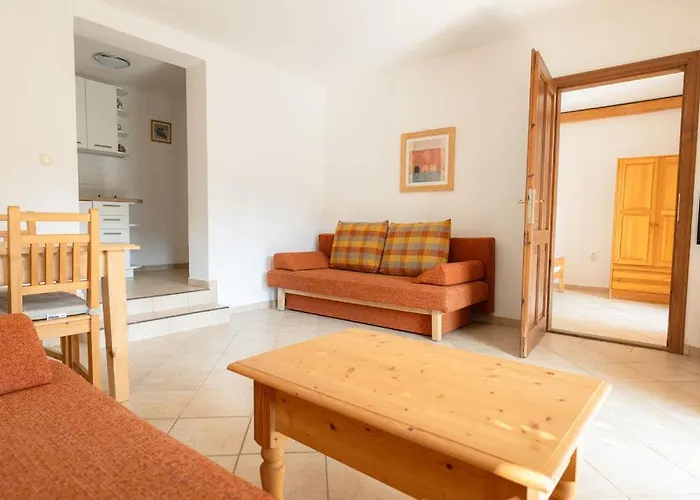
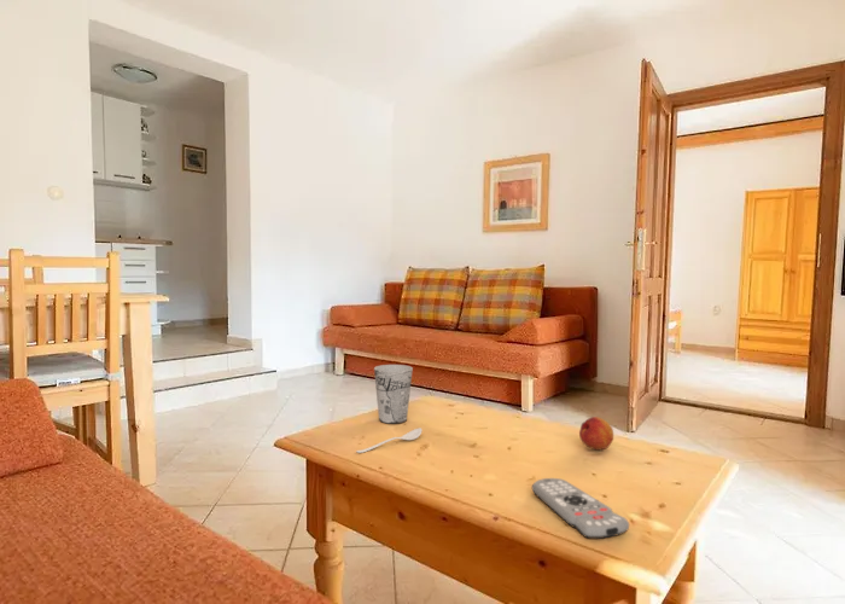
+ cup [373,364,414,425]
+ remote control [531,477,630,540]
+ fruit [578,416,614,451]
+ spoon [355,426,422,454]
